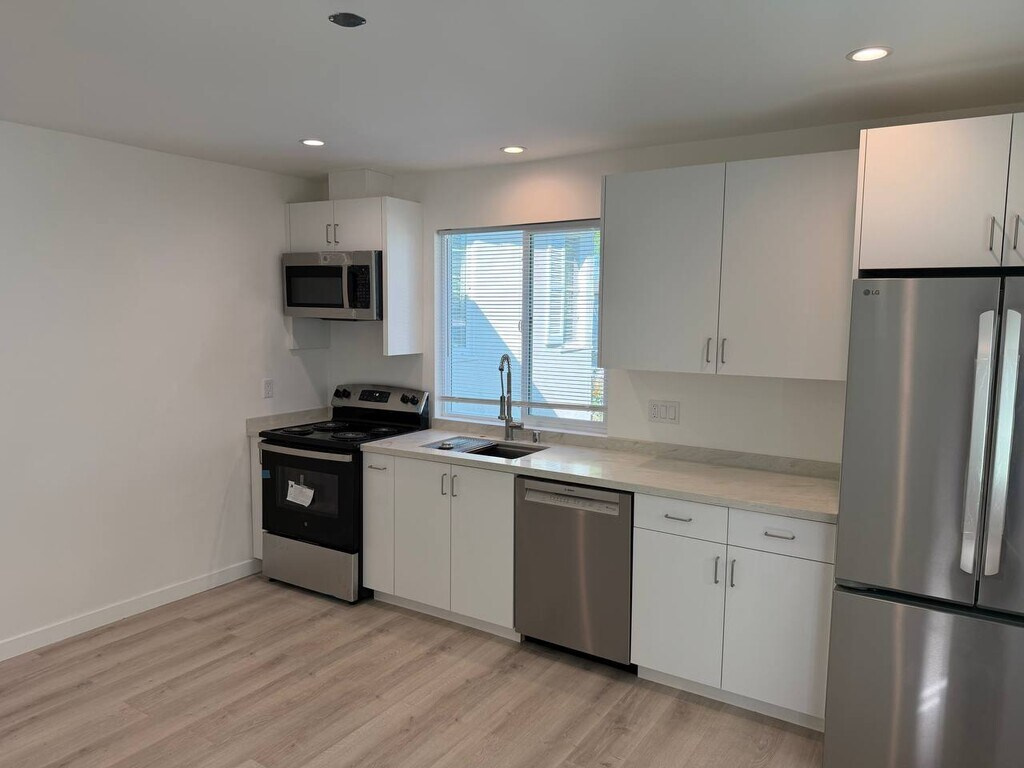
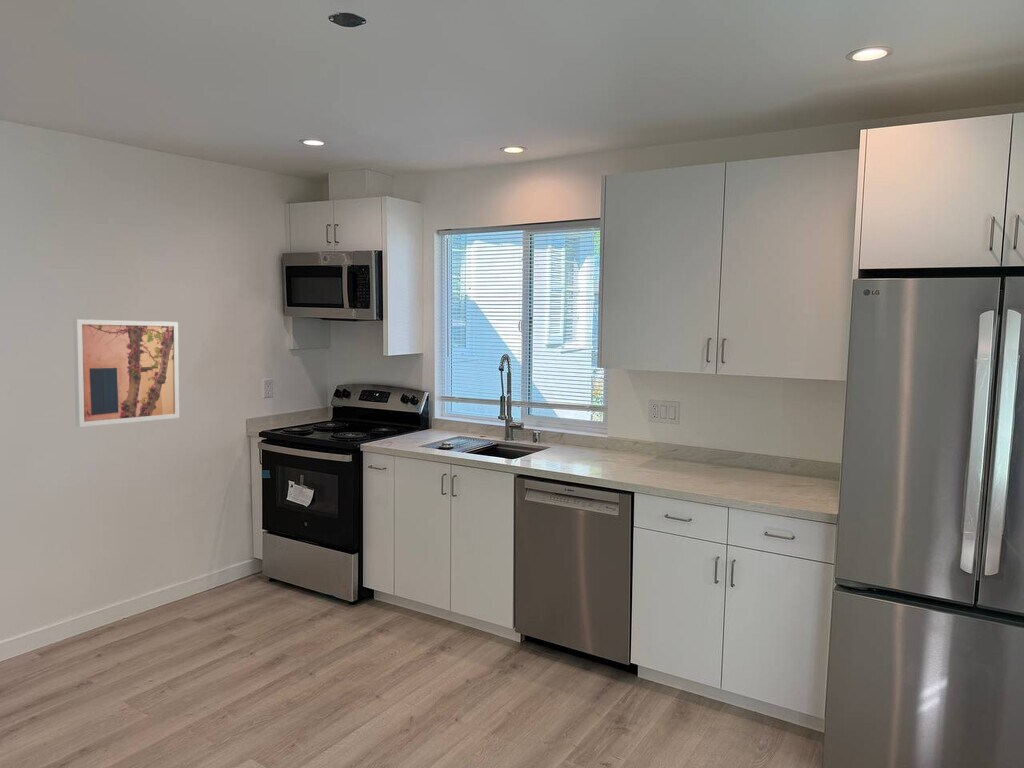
+ wall art [72,318,180,428]
